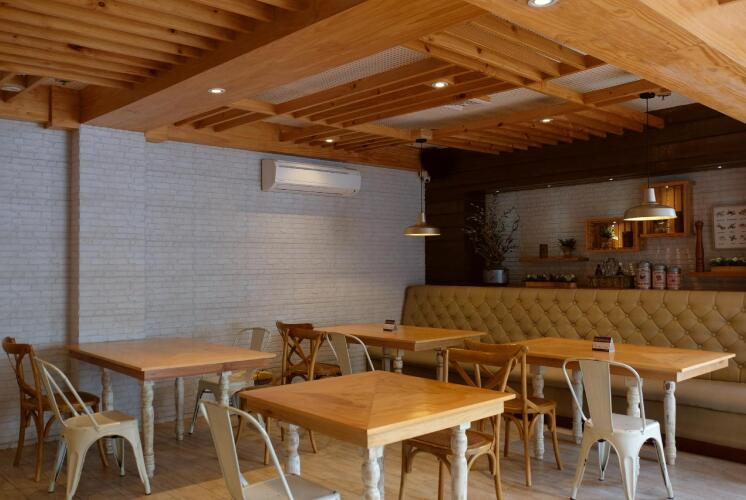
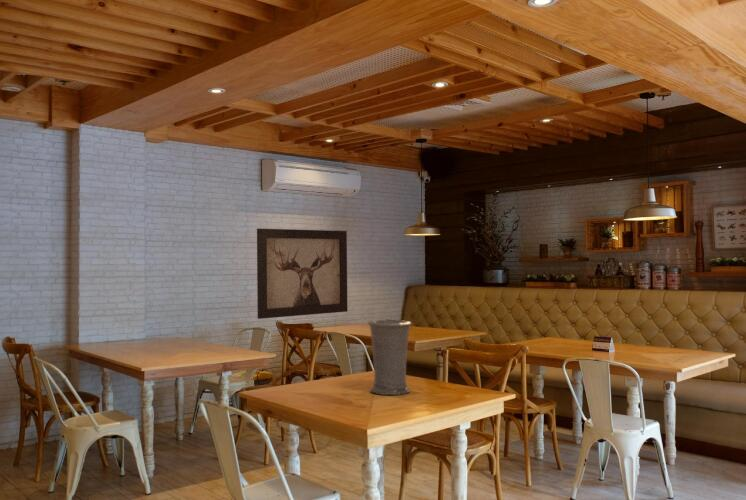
+ vase [367,319,413,396]
+ wall art [256,227,348,320]
